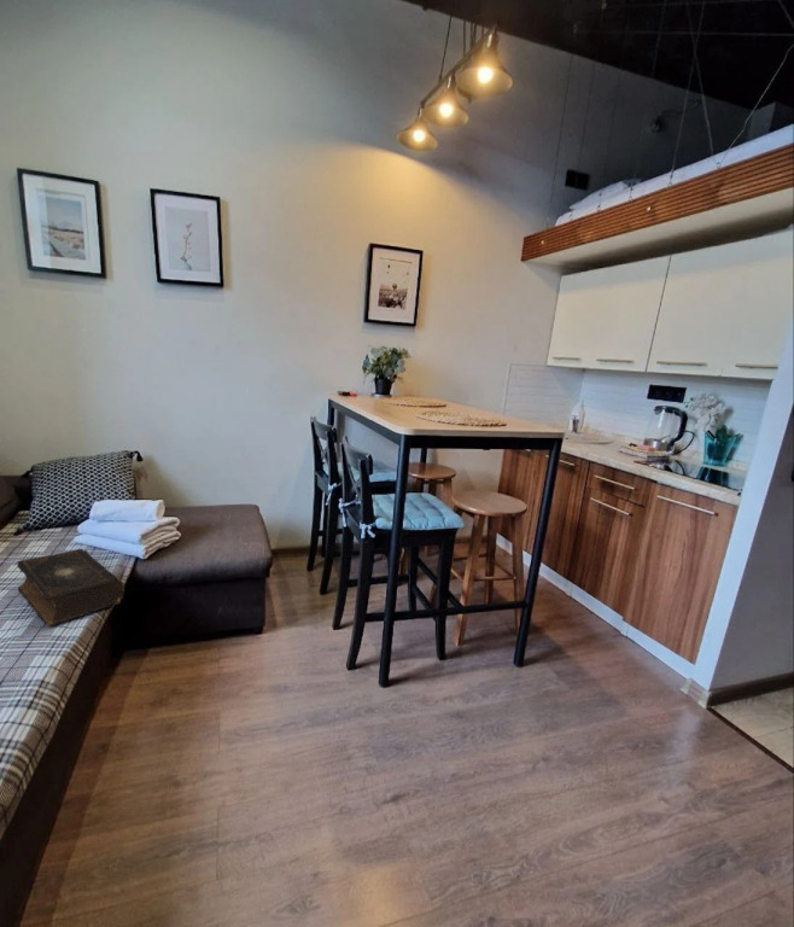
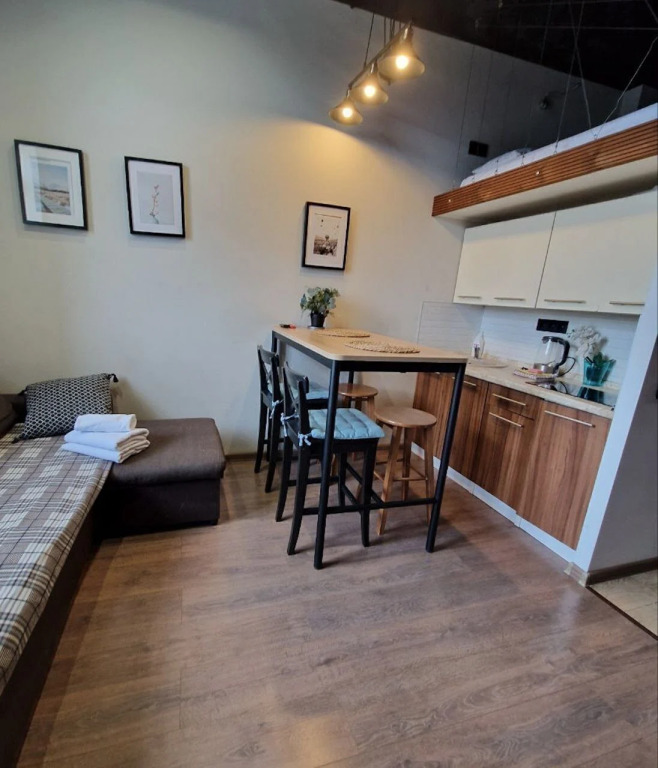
- book [16,548,125,628]
